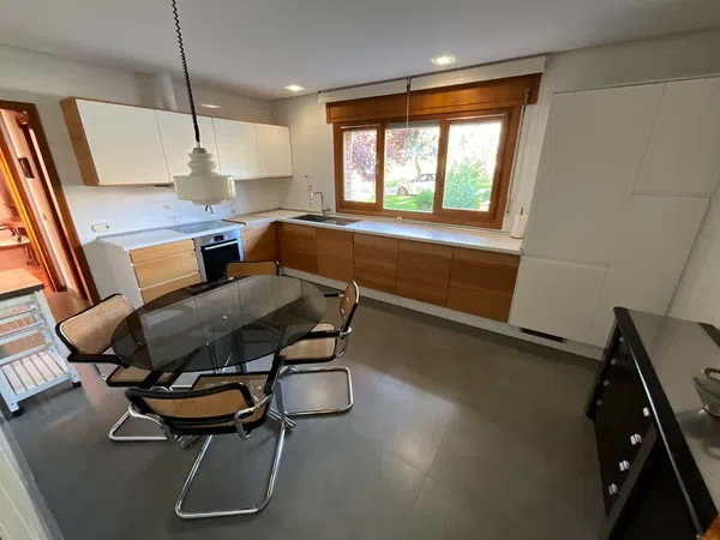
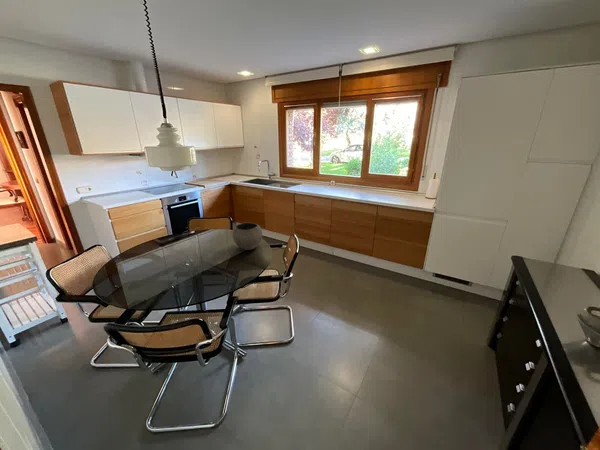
+ bowl [232,221,263,251]
